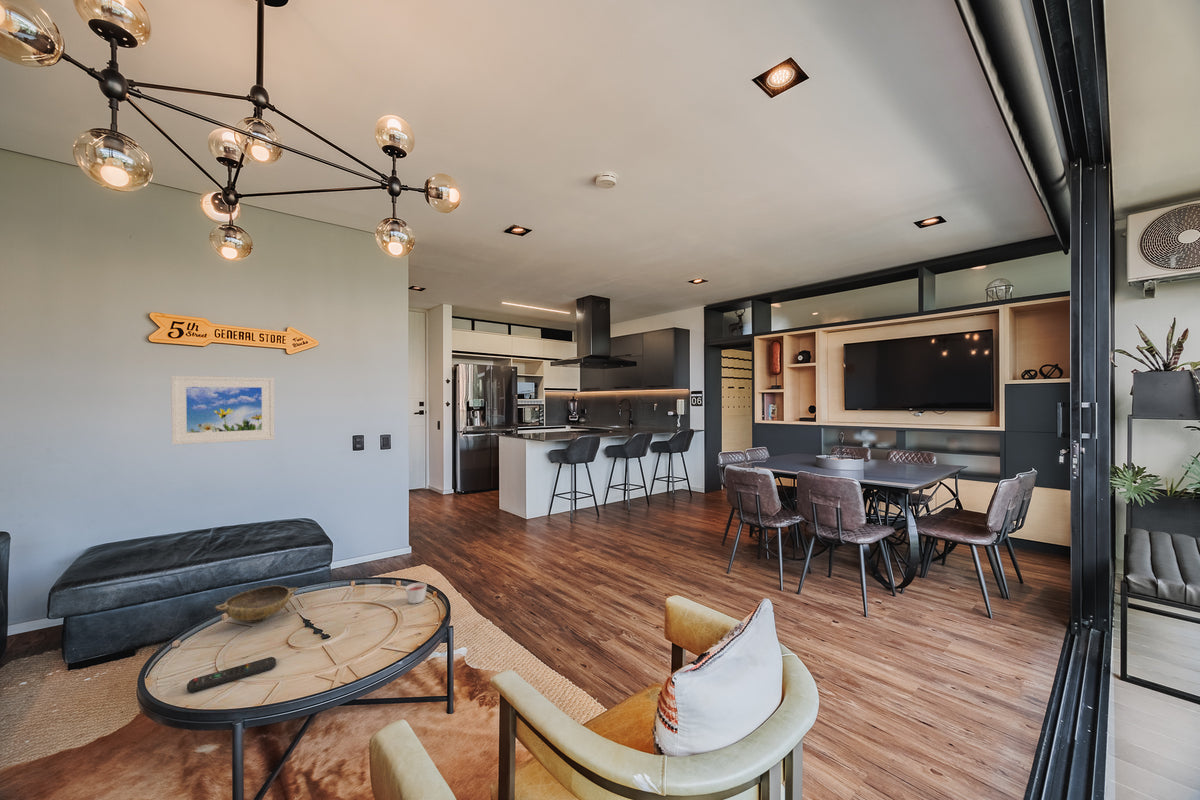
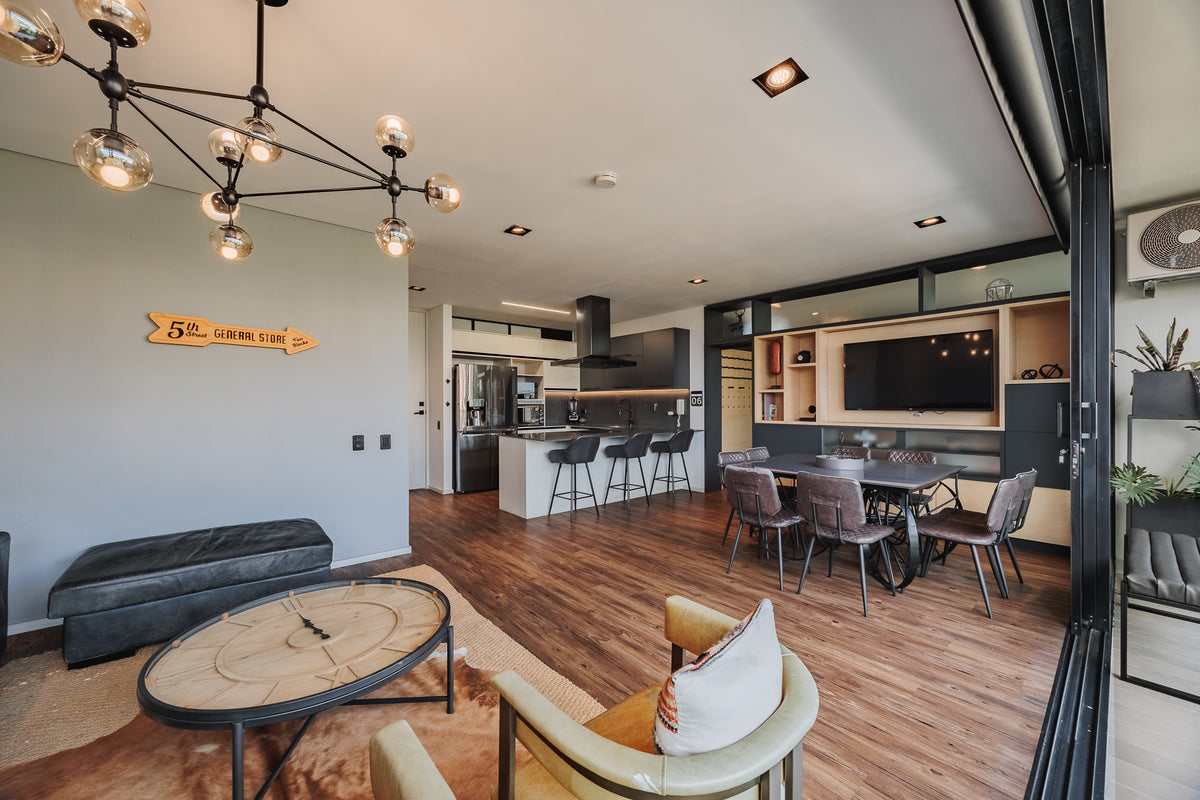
- remote control [186,656,277,694]
- candle [405,582,428,604]
- bowl [214,585,299,624]
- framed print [170,375,275,446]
